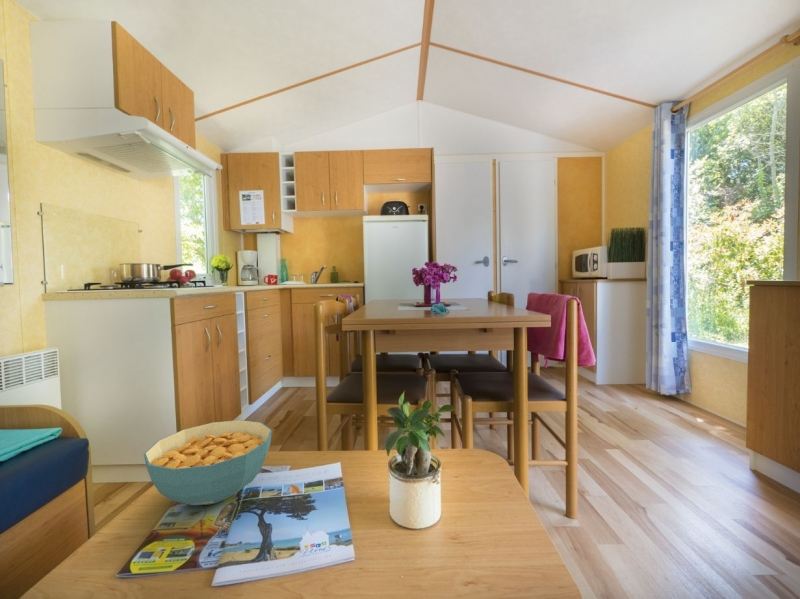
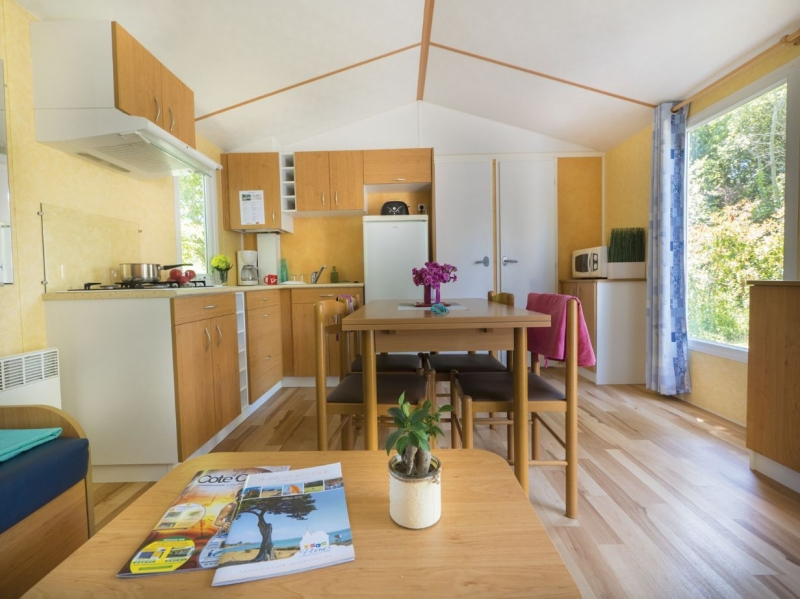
- cereal bowl [143,419,273,506]
